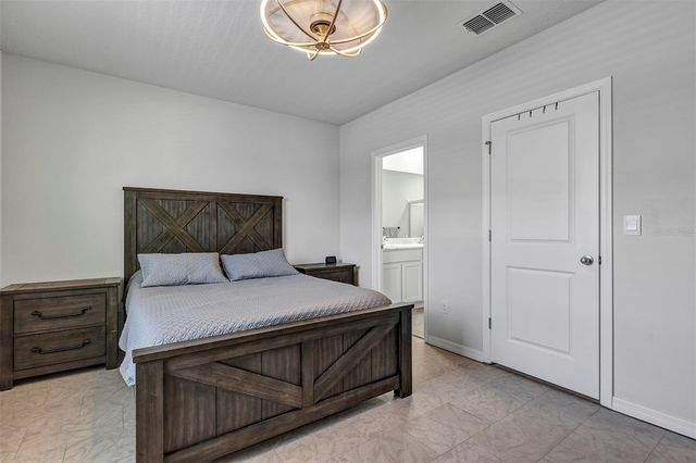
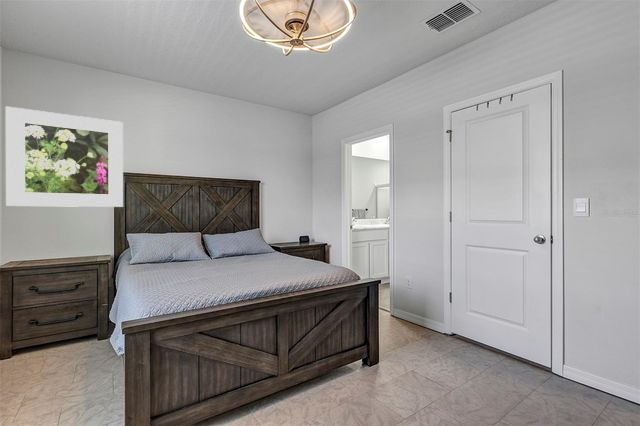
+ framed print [5,105,124,208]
